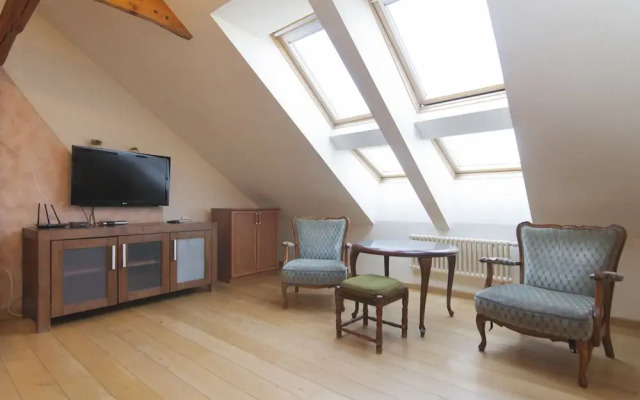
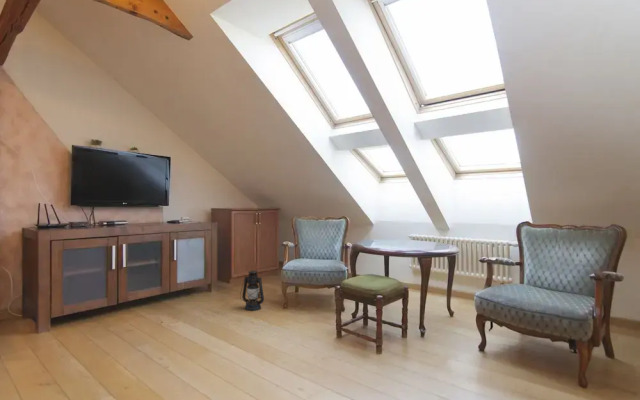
+ lantern [239,269,265,312]
